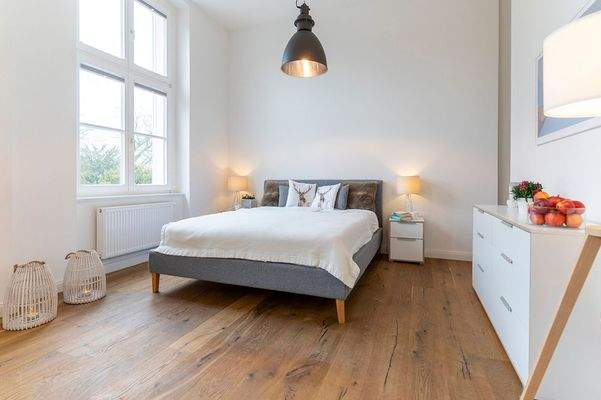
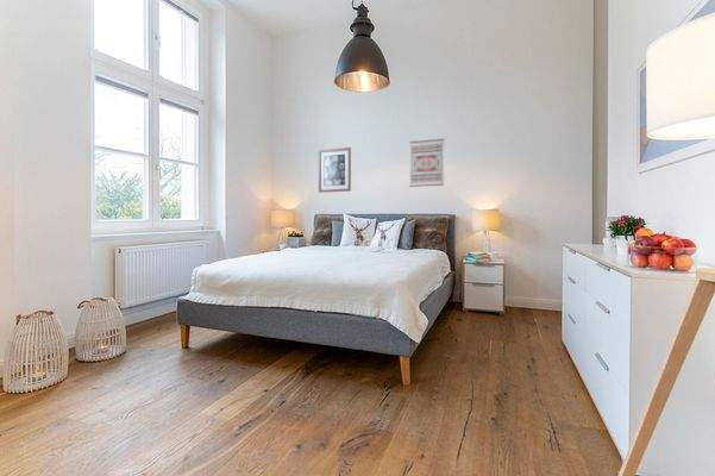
+ wall art [408,138,445,188]
+ wall art [318,146,352,194]
